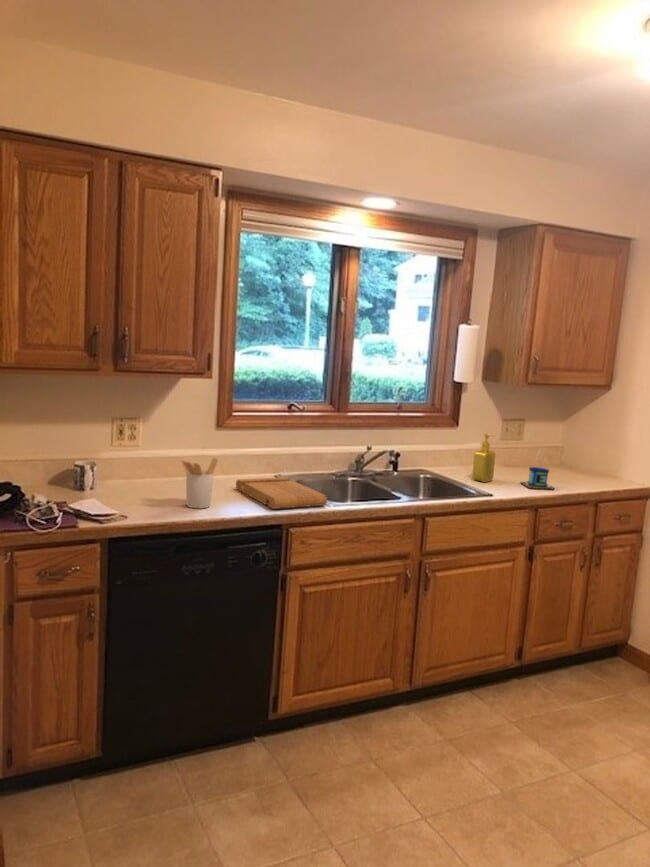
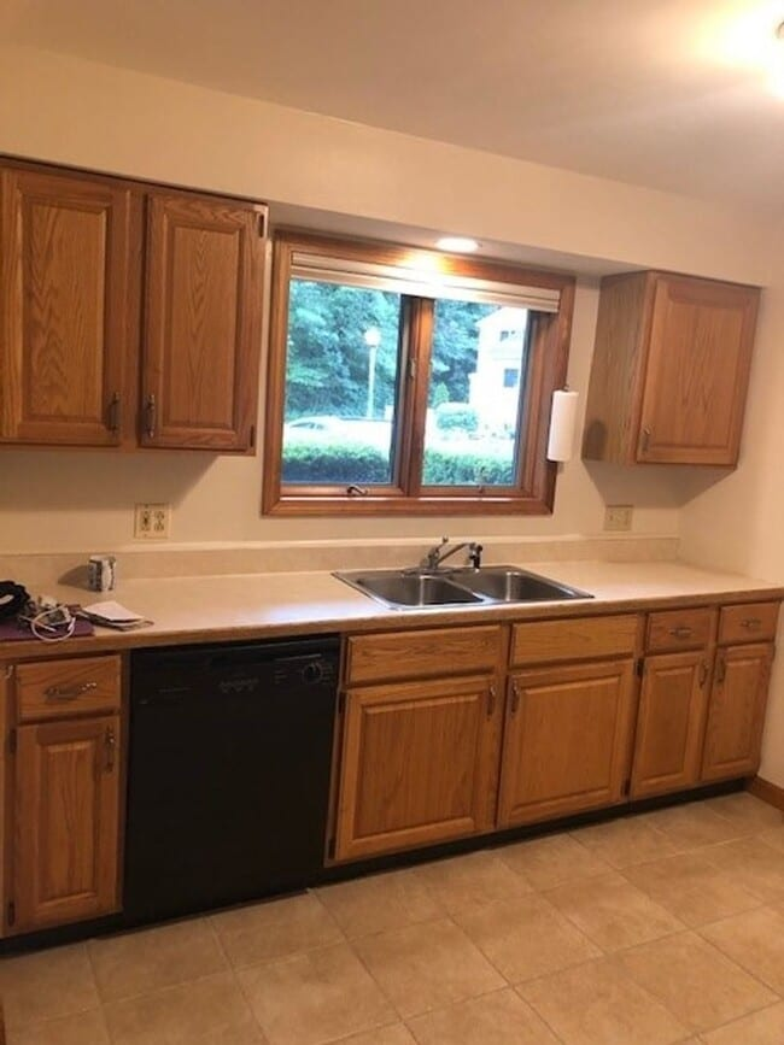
- cutting board [235,476,328,510]
- soap dispenser [471,433,496,483]
- mug [519,447,556,491]
- utensil holder [180,457,219,509]
